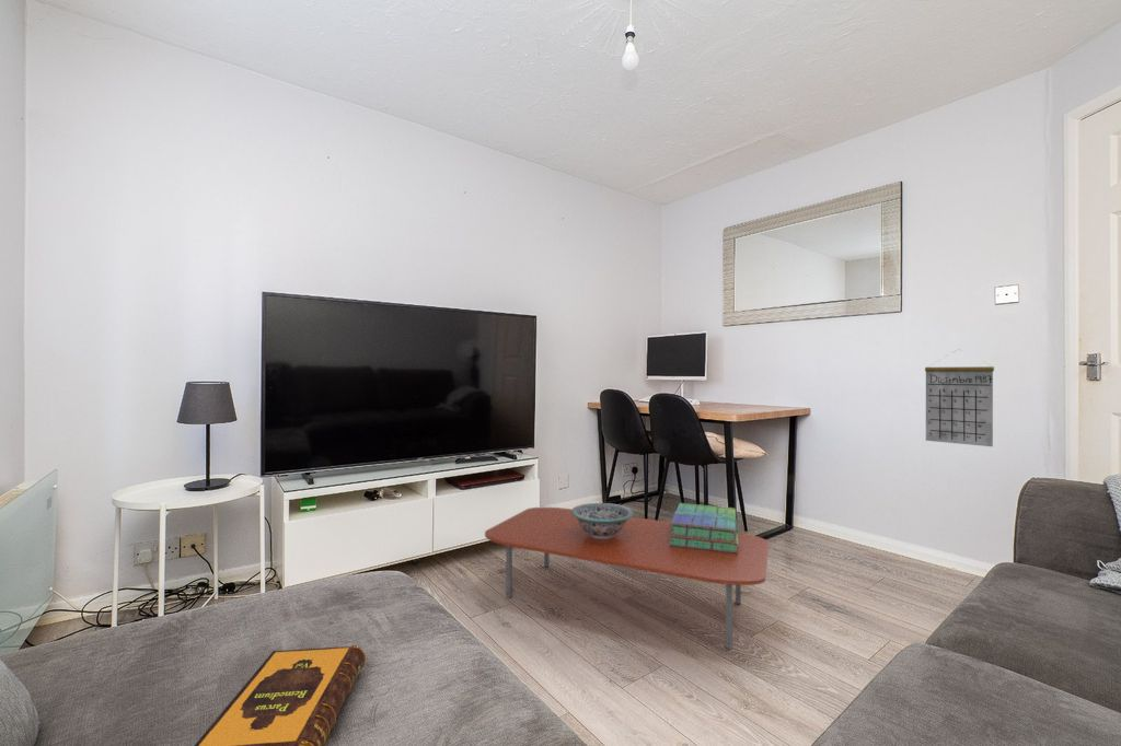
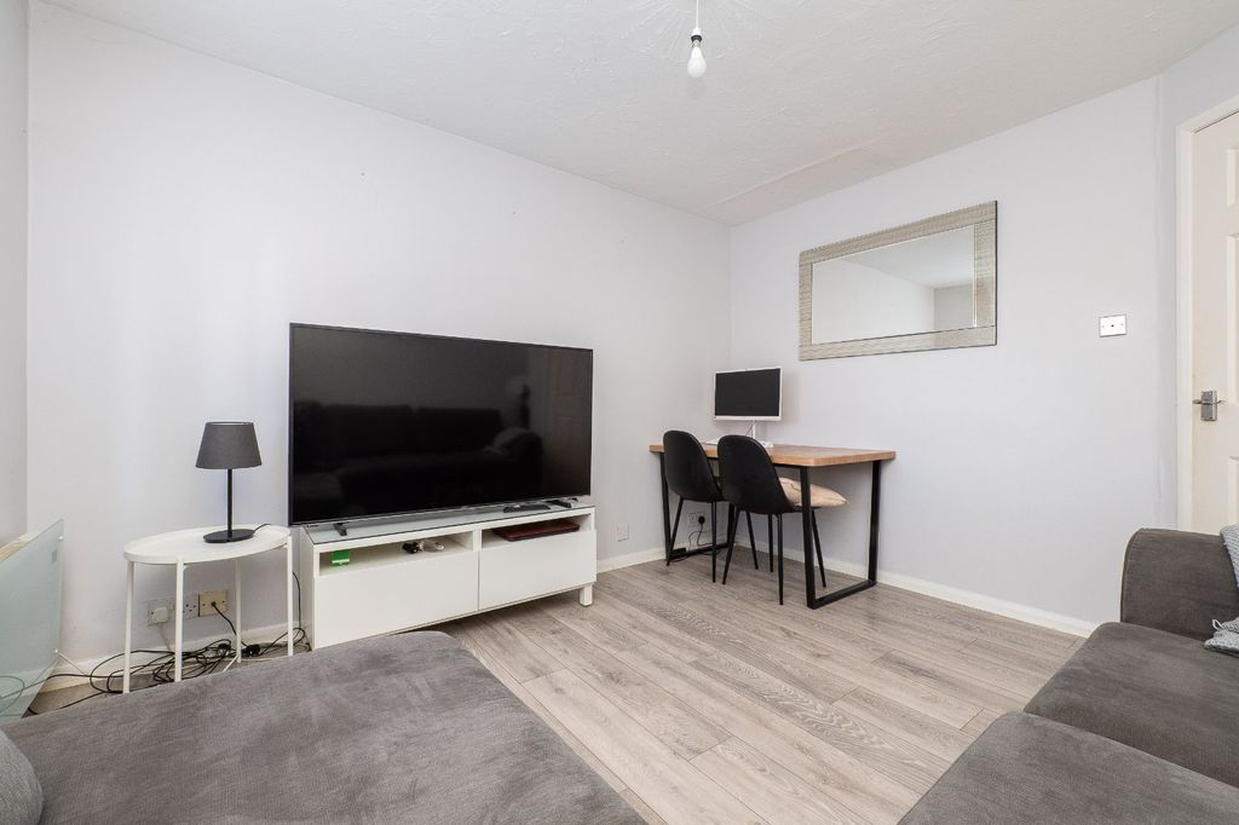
- decorative bowl [571,502,635,539]
- calendar [924,348,995,447]
- hardback book [194,644,367,746]
- stack of books [669,502,739,552]
- coffee table [484,506,770,651]
